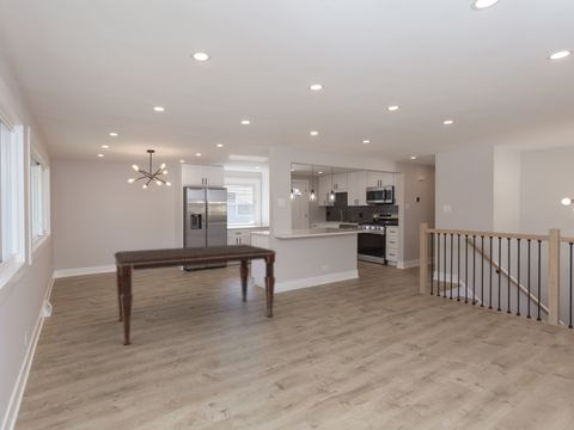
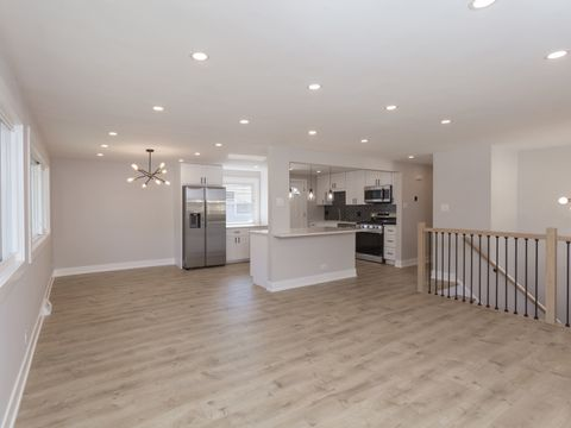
- dining table [112,242,279,345]
